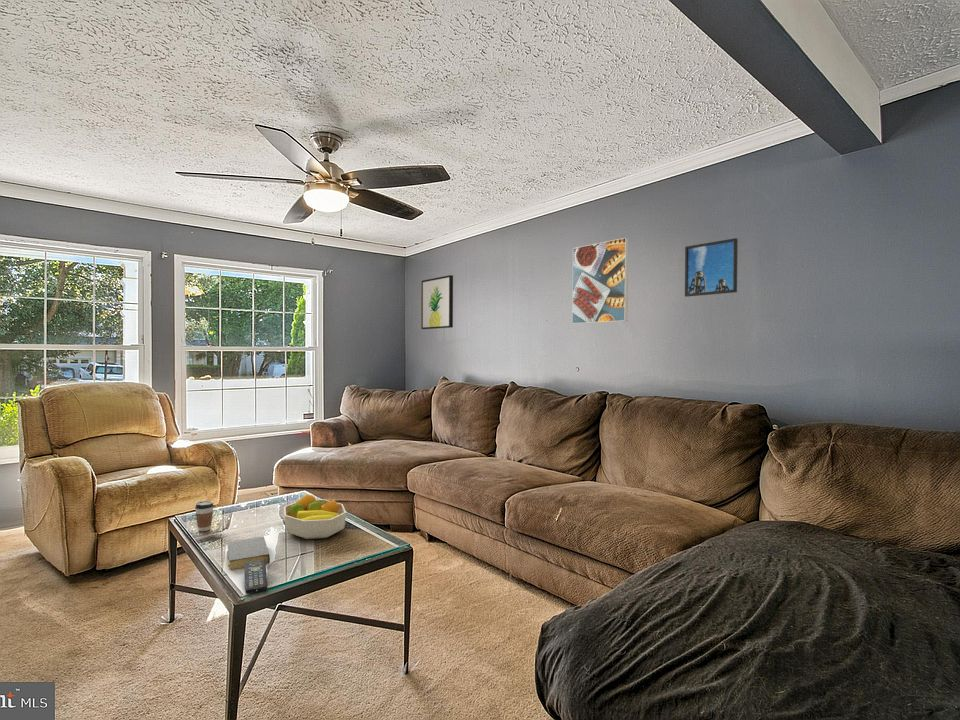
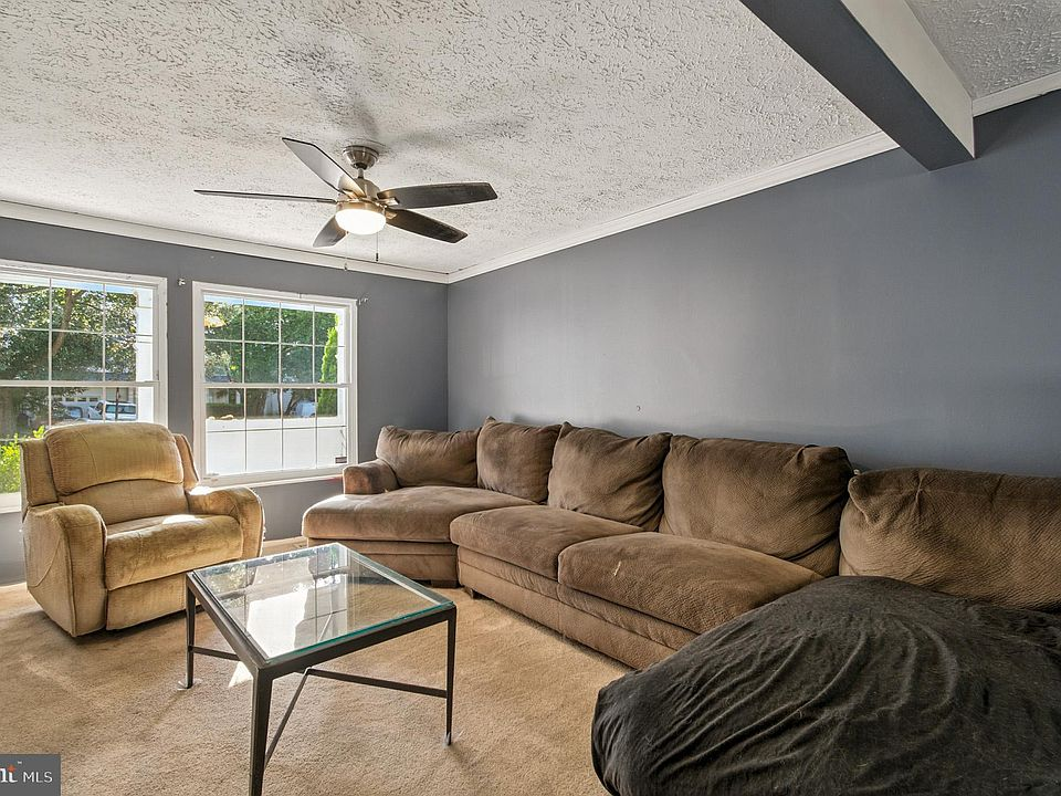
- remote control [243,559,269,594]
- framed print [571,237,629,325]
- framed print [684,237,739,298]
- wall art [420,274,454,330]
- fruit bowl [283,493,347,540]
- coffee cup [194,500,215,532]
- bible [226,535,271,571]
